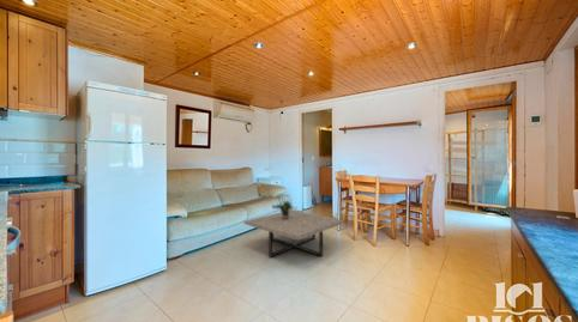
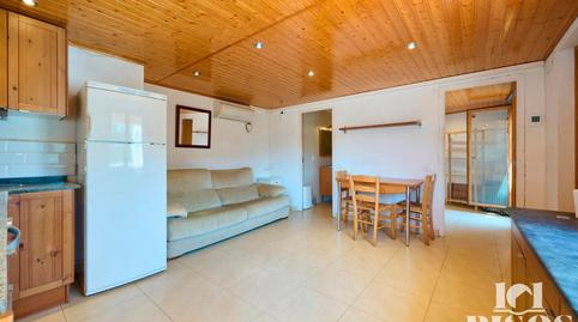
- potted plant [271,194,294,220]
- coffee table [242,209,345,259]
